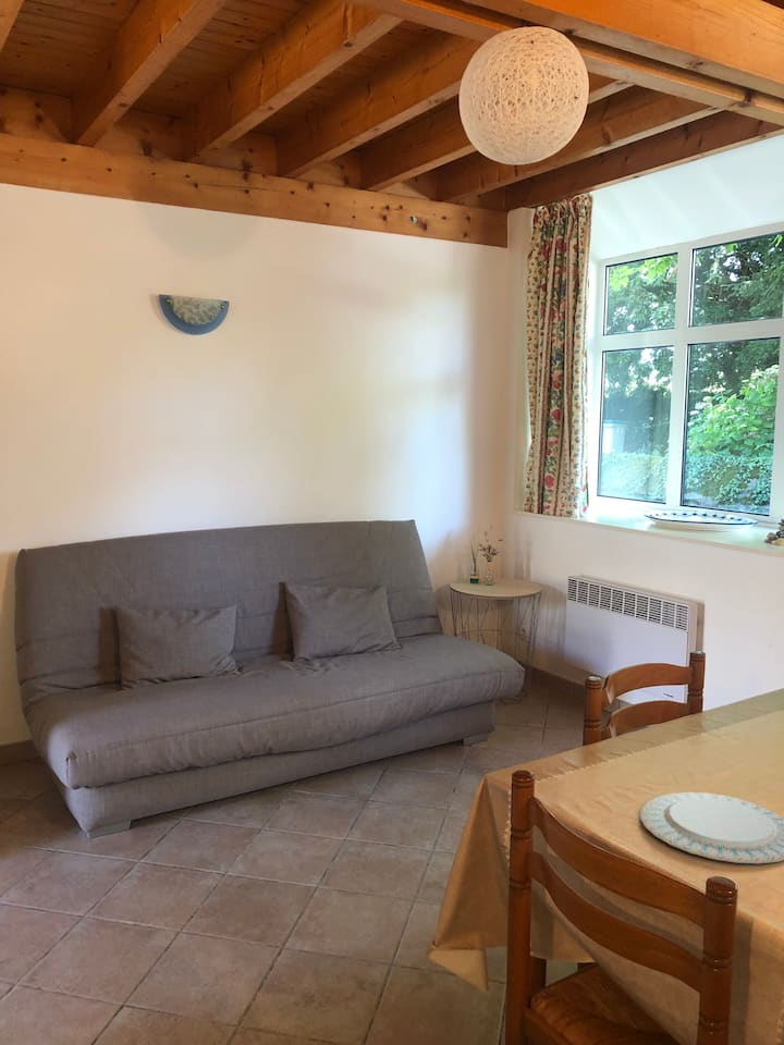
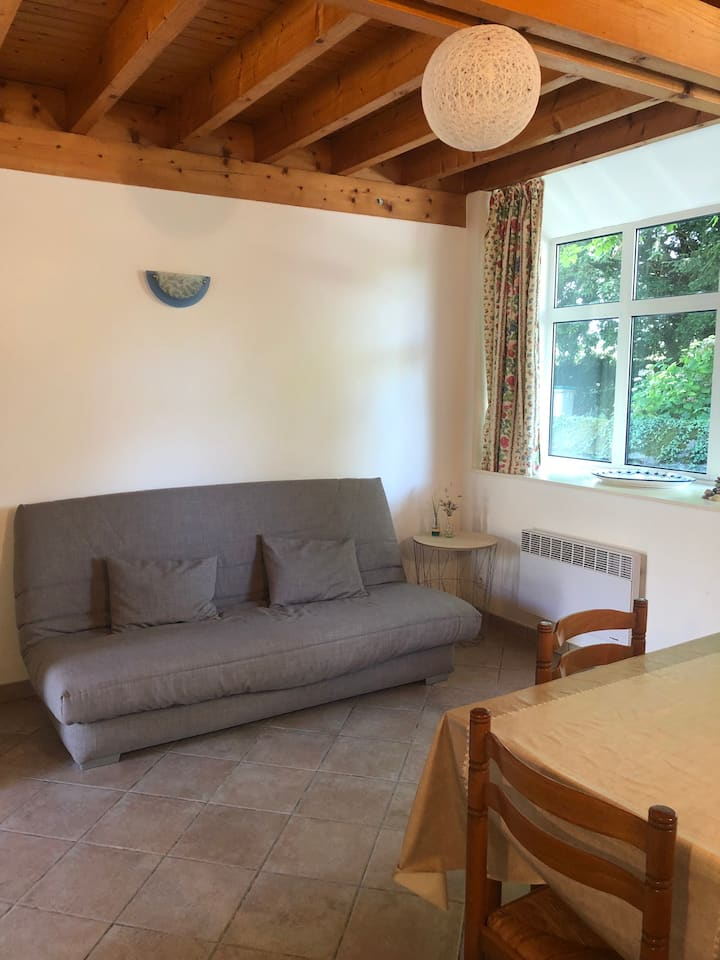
- chinaware [639,791,784,864]
